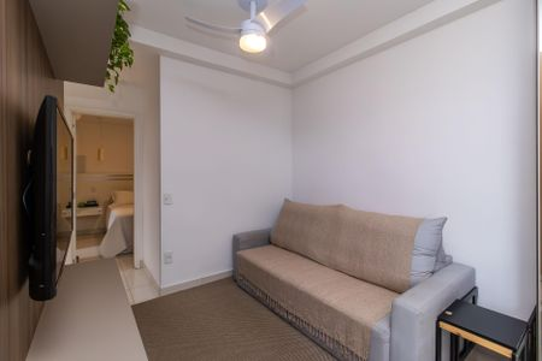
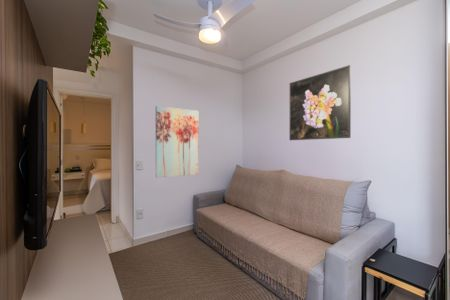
+ wall art [155,105,199,179]
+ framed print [289,64,352,141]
